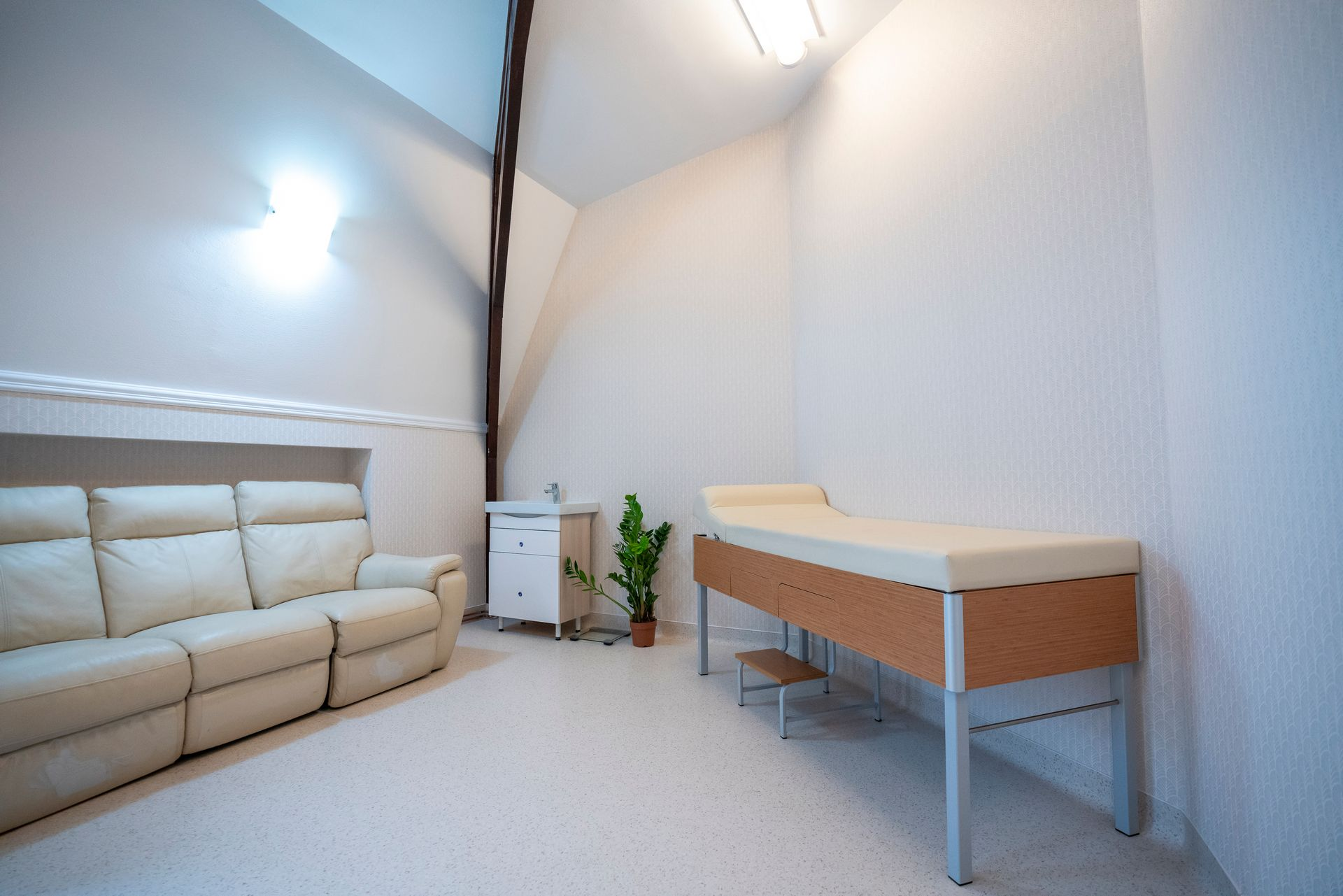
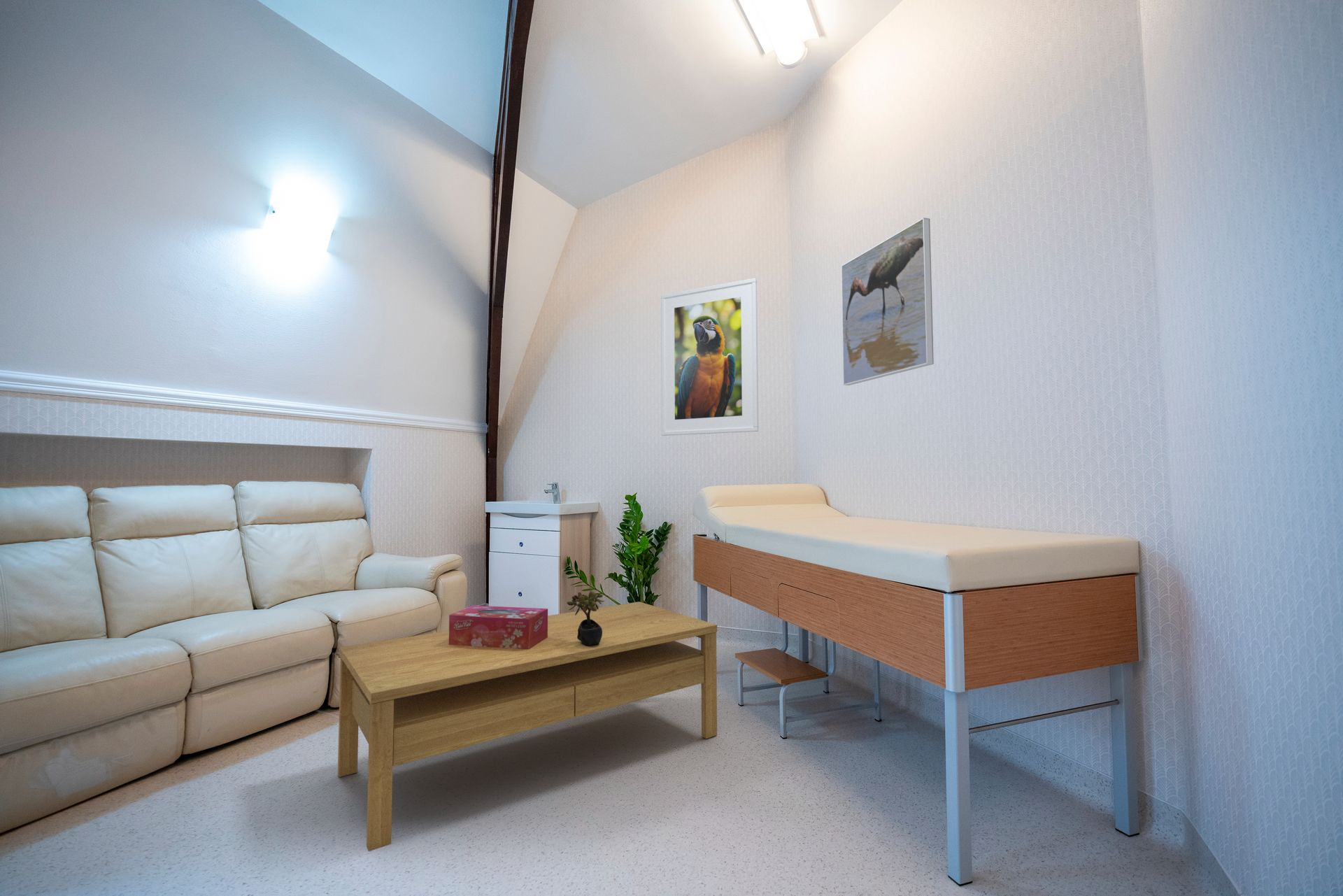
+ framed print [660,278,759,436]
+ tissue box [448,605,548,650]
+ coffee table [337,601,718,852]
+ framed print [841,217,935,386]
+ succulent plant [566,591,605,646]
